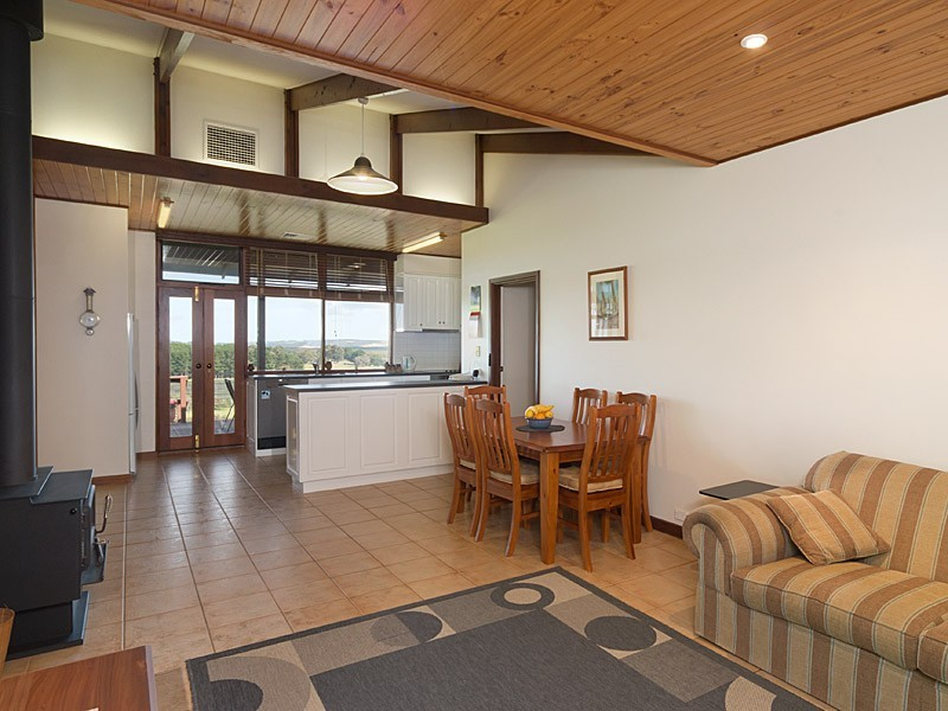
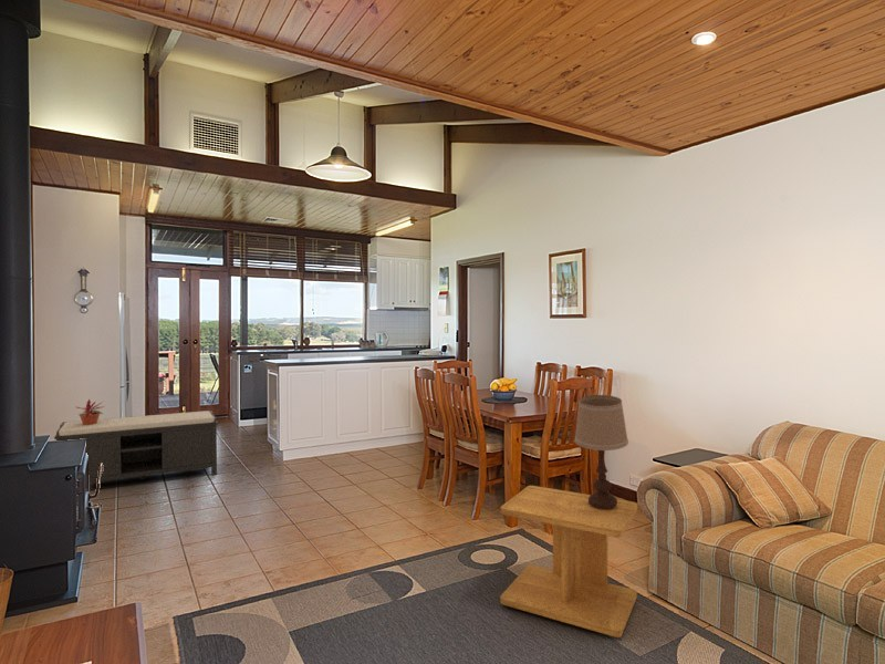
+ bench [53,409,219,484]
+ potted plant [73,398,105,425]
+ table lamp [573,394,629,509]
+ side table [499,485,638,639]
